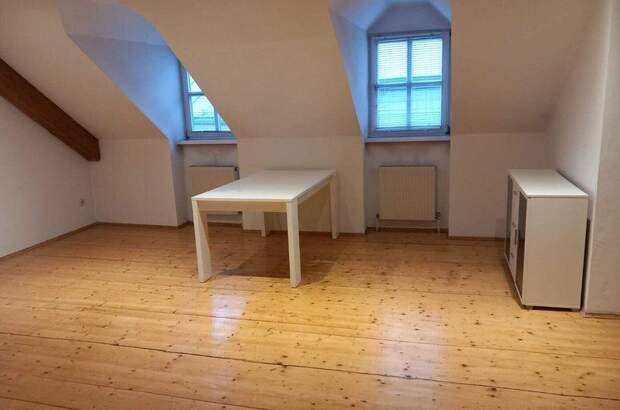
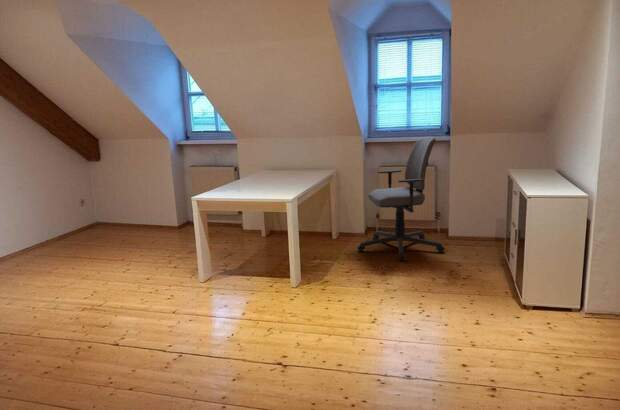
+ office chair [356,136,446,262]
